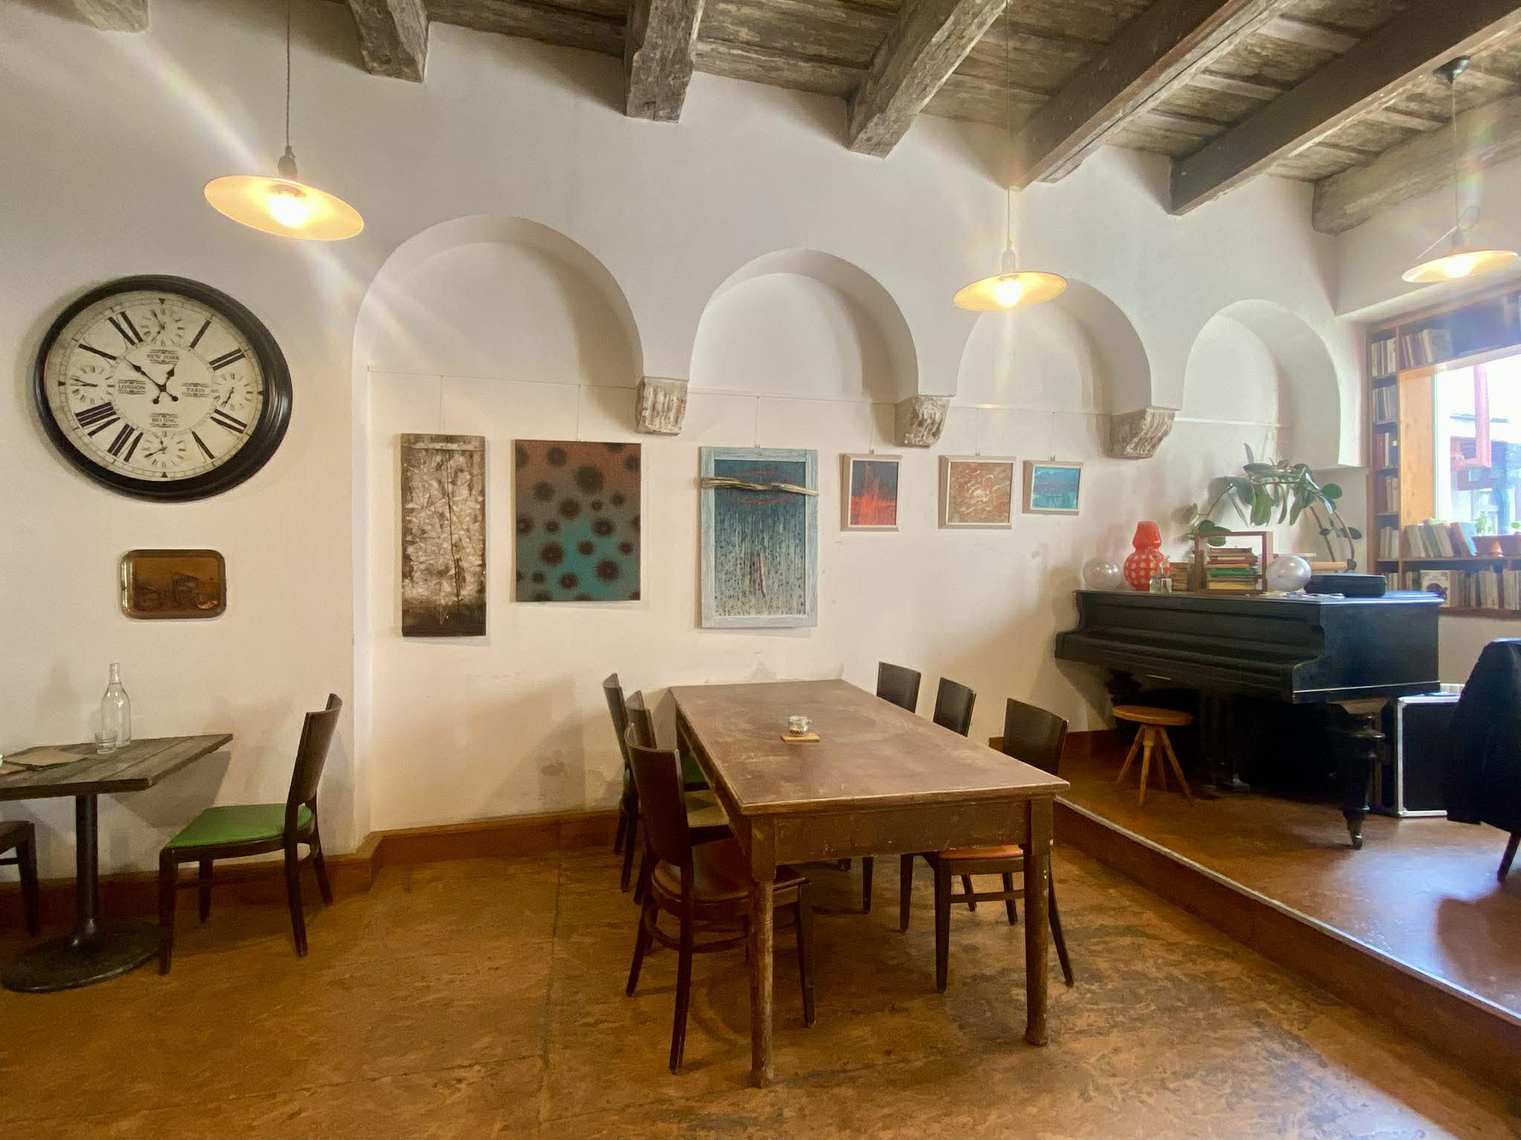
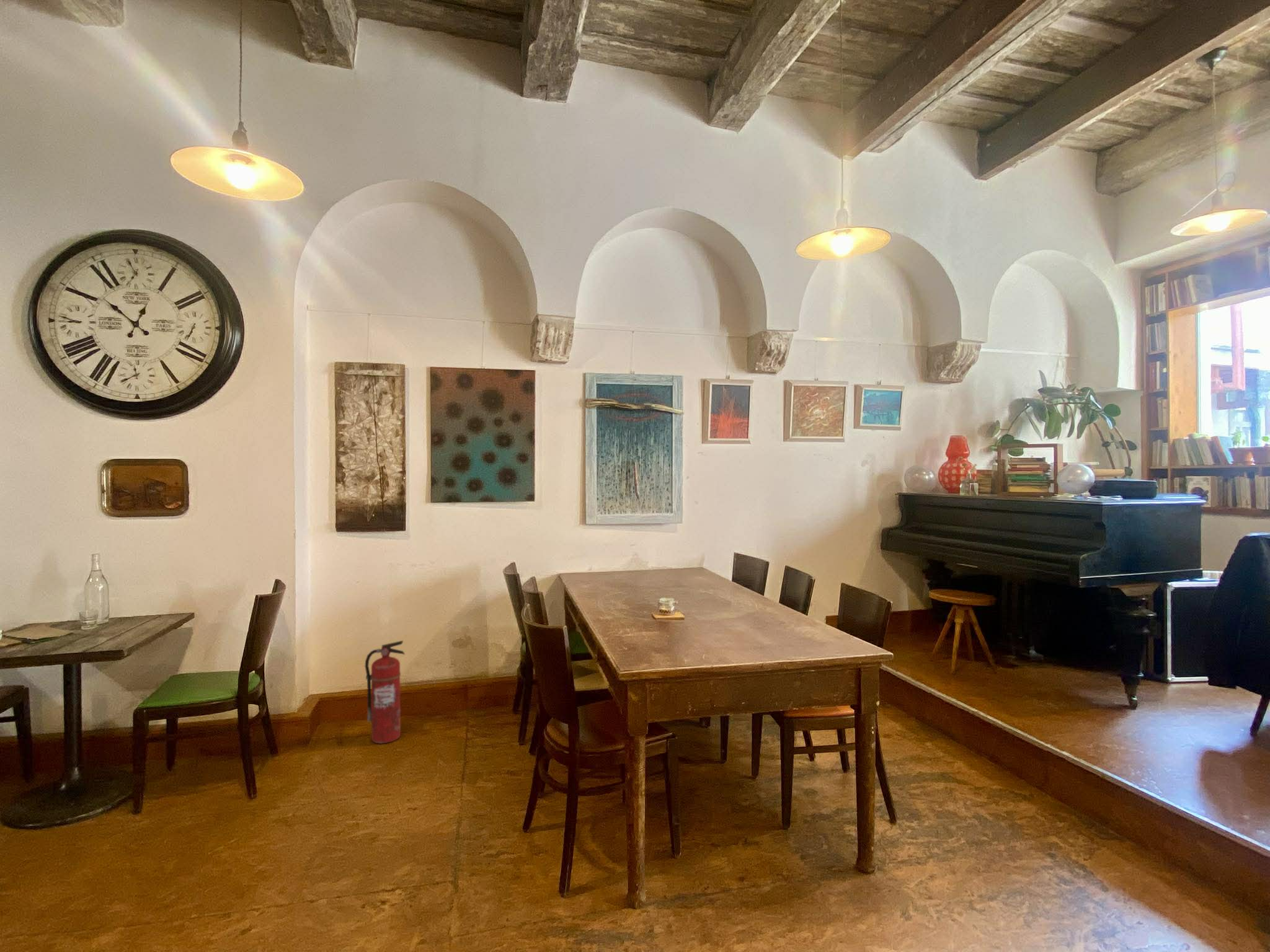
+ fire extinguisher [365,640,406,744]
